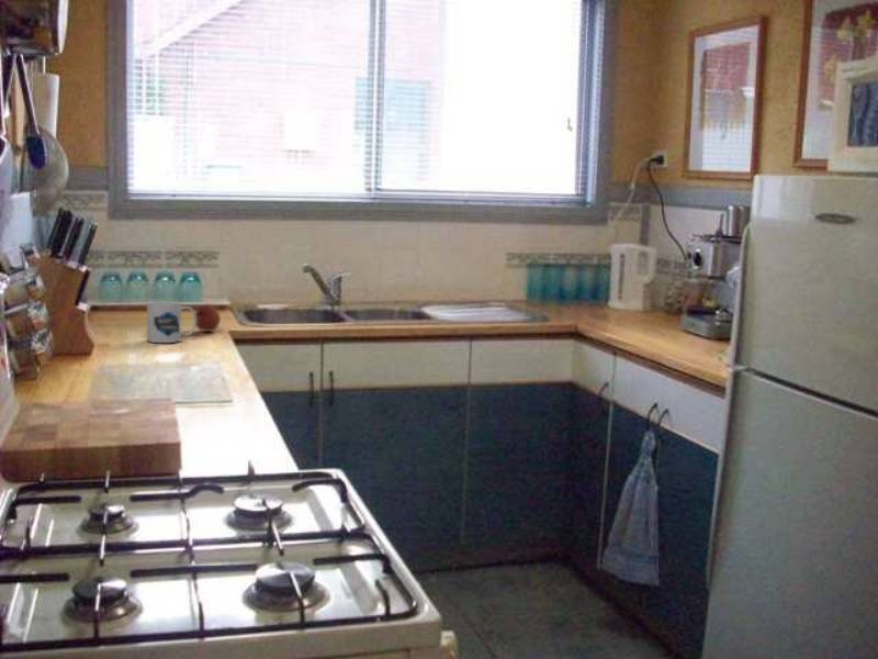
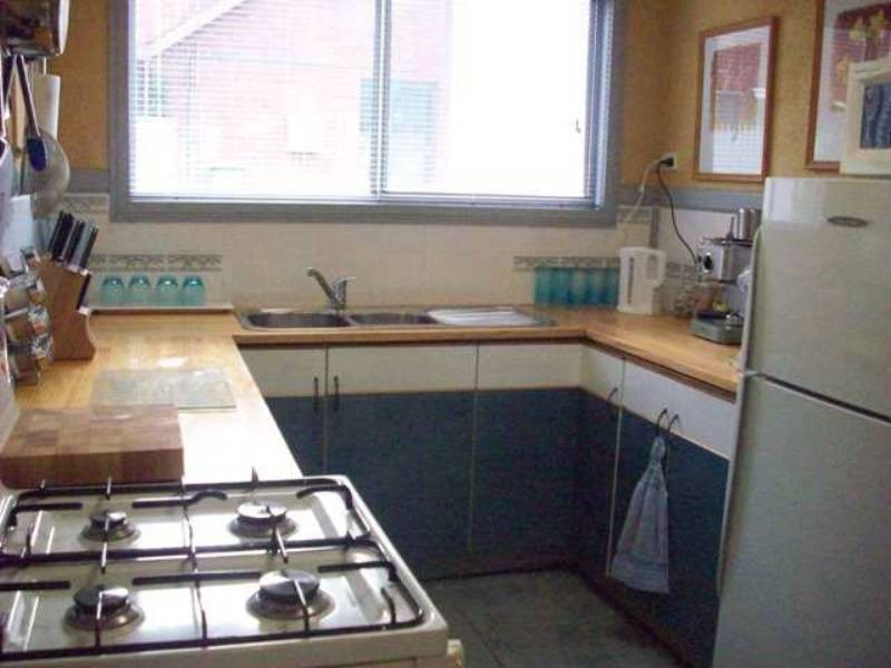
- mug [146,300,196,344]
- fruit [194,304,222,333]
